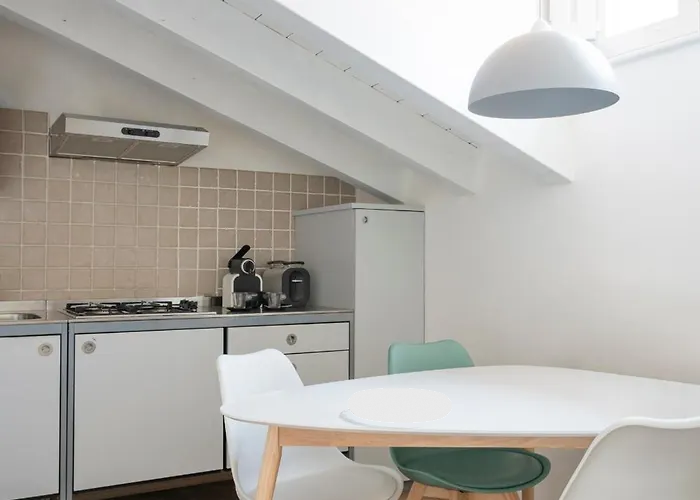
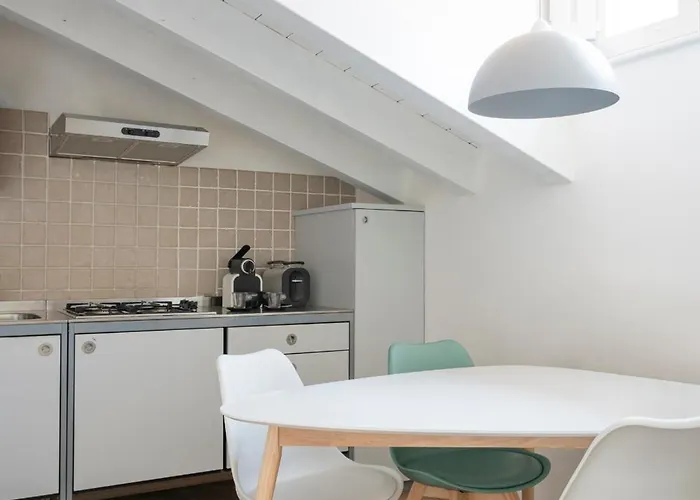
- plate [347,387,453,424]
